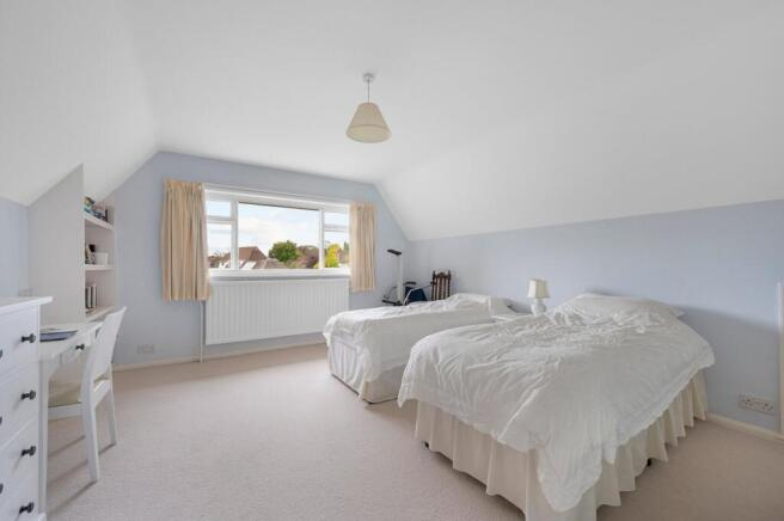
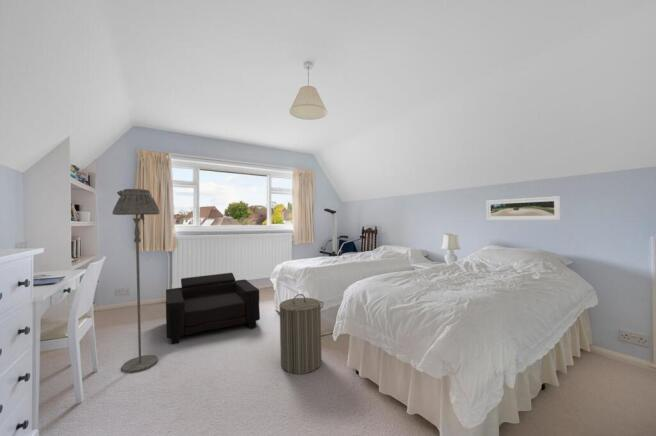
+ laundry hamper [274,293,324,375]
+ armchair [165,272,261,345]
+ floor lamp [111,188,161,374]
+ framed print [485,195,562,221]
